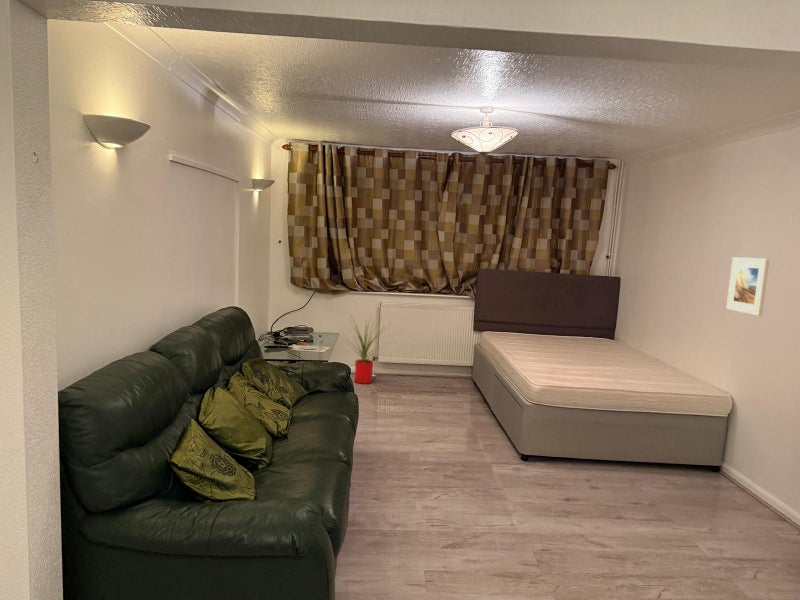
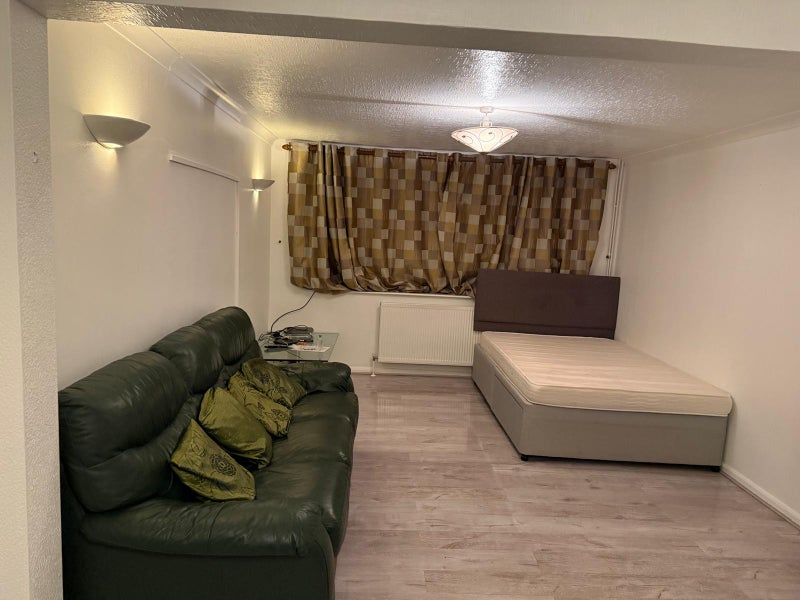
- house plant [342,313,391,384]
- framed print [725,256,770,317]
